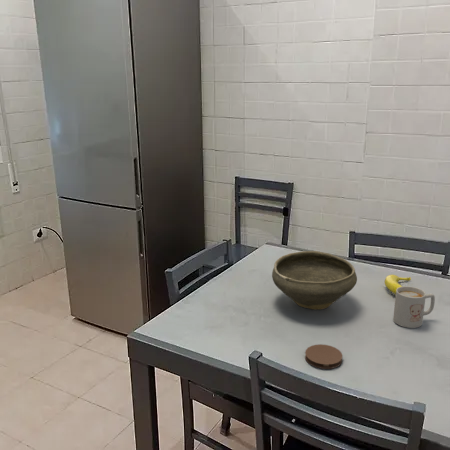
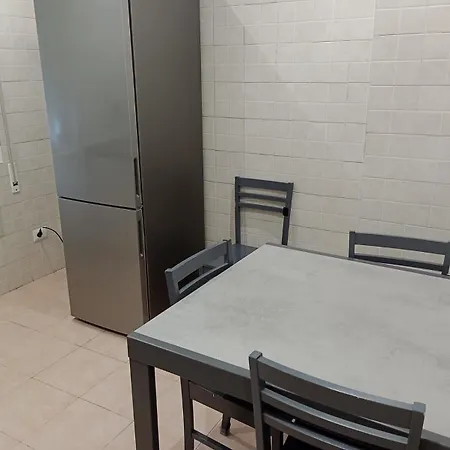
- banana [384,274,412,295]
- bowl [271,250,358,311]
- coaster [304,343,344,370]
- mug [392,285,436,329]
